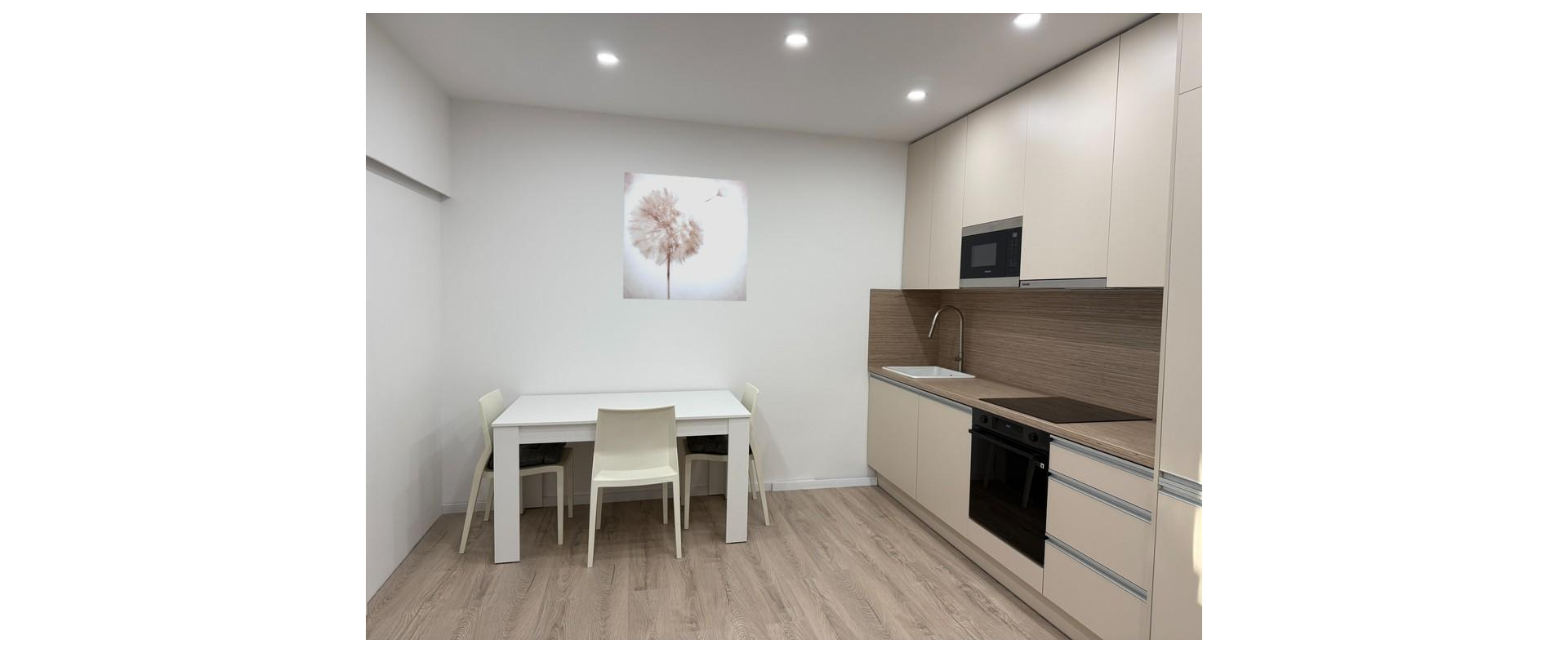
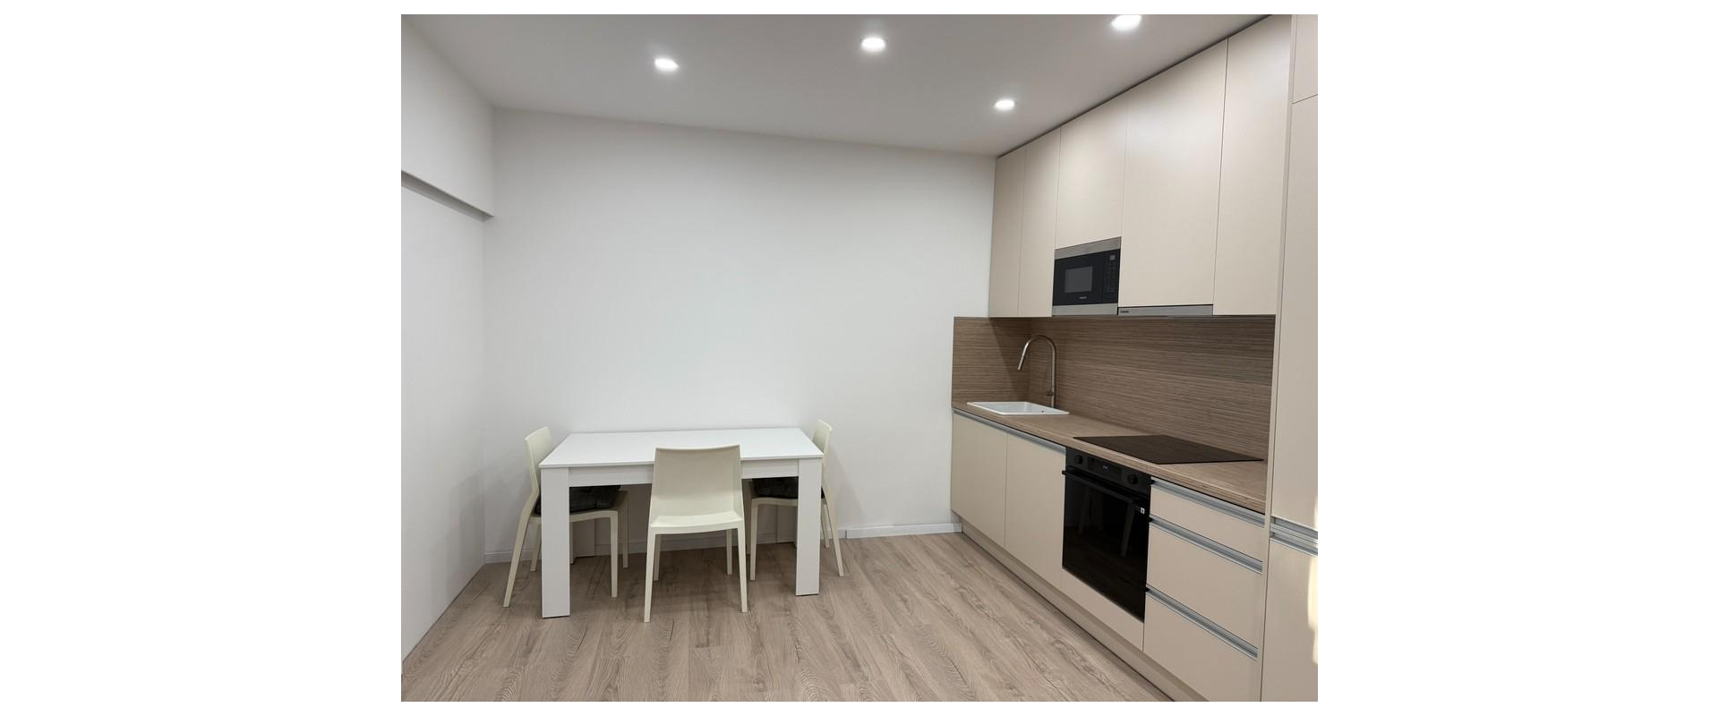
- wall art [622,171,749,302]
